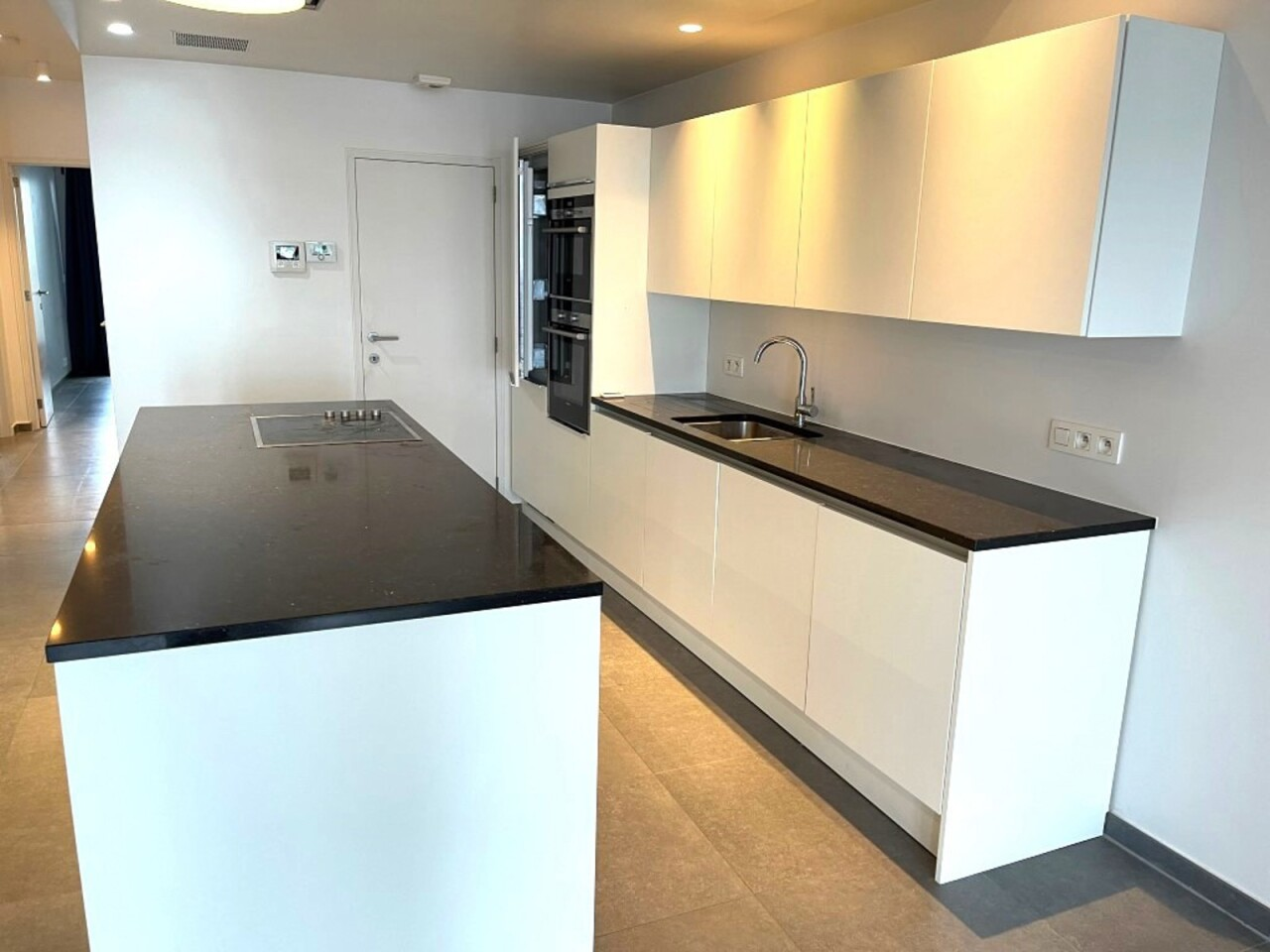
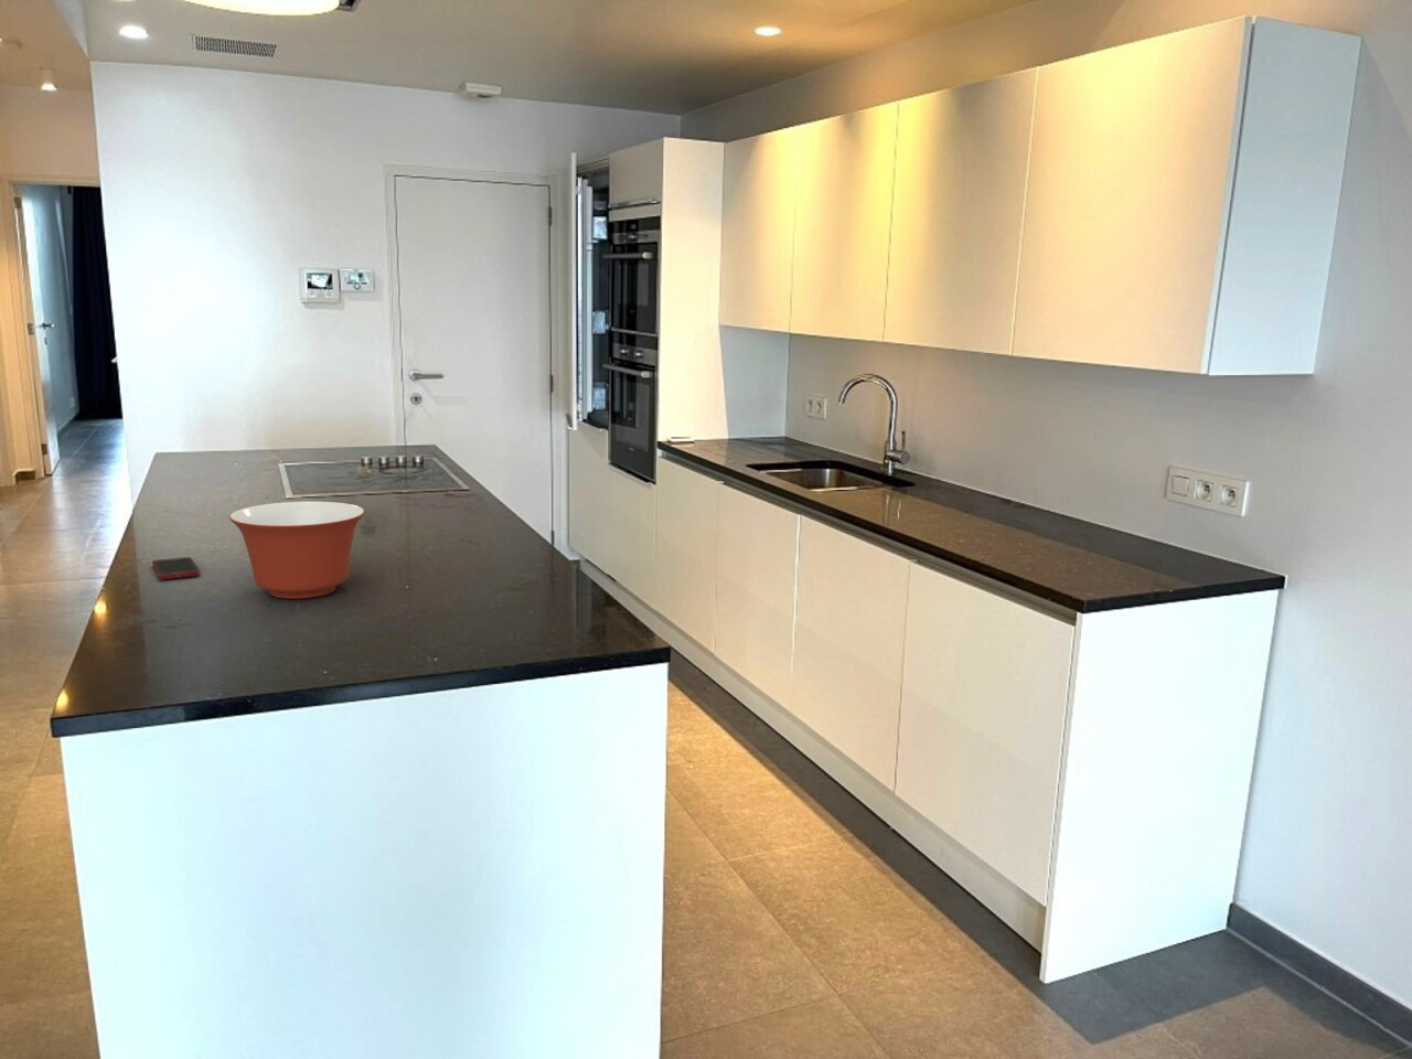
+ cell phone [151,556,201,581]
+ mixing bowl [228,501,366,600]
